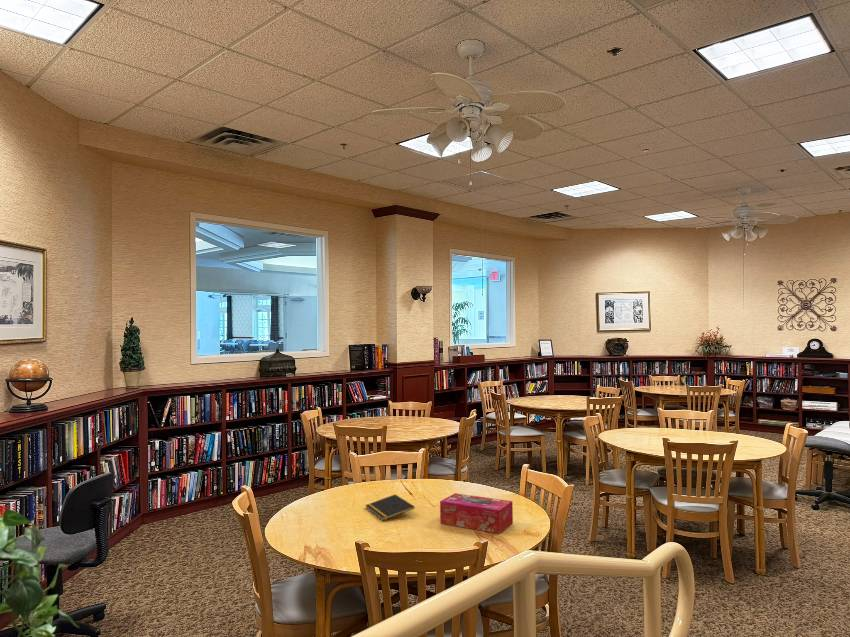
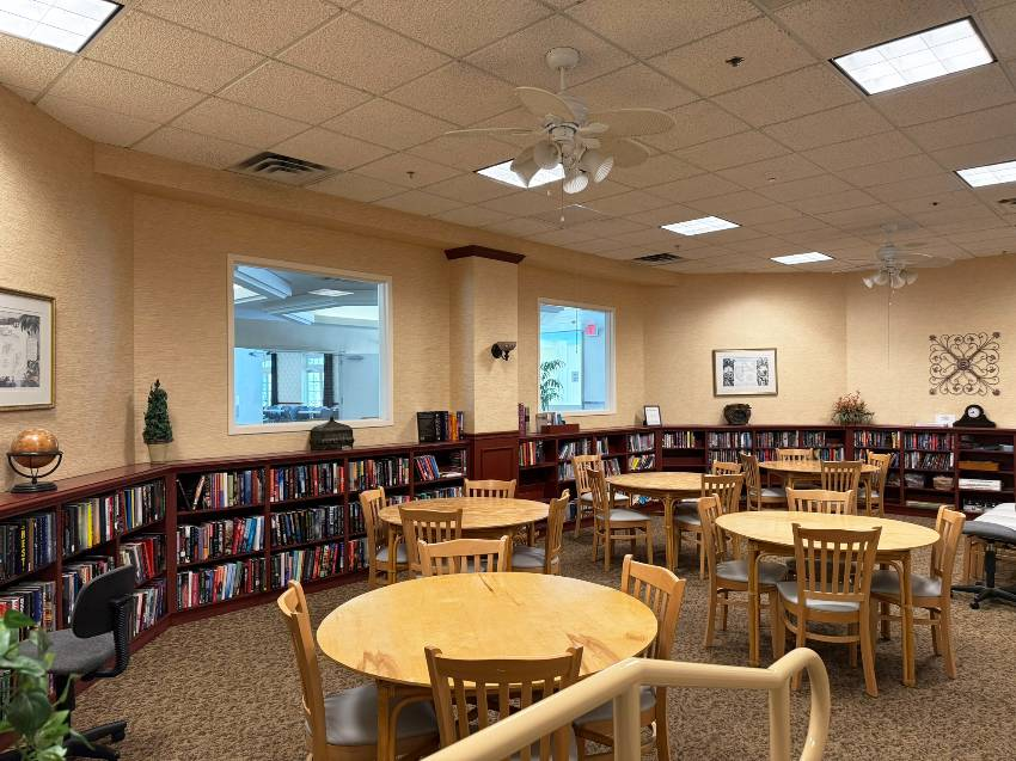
- notepad [365,493,416,521]
- tissue box [439,492,514,534]
